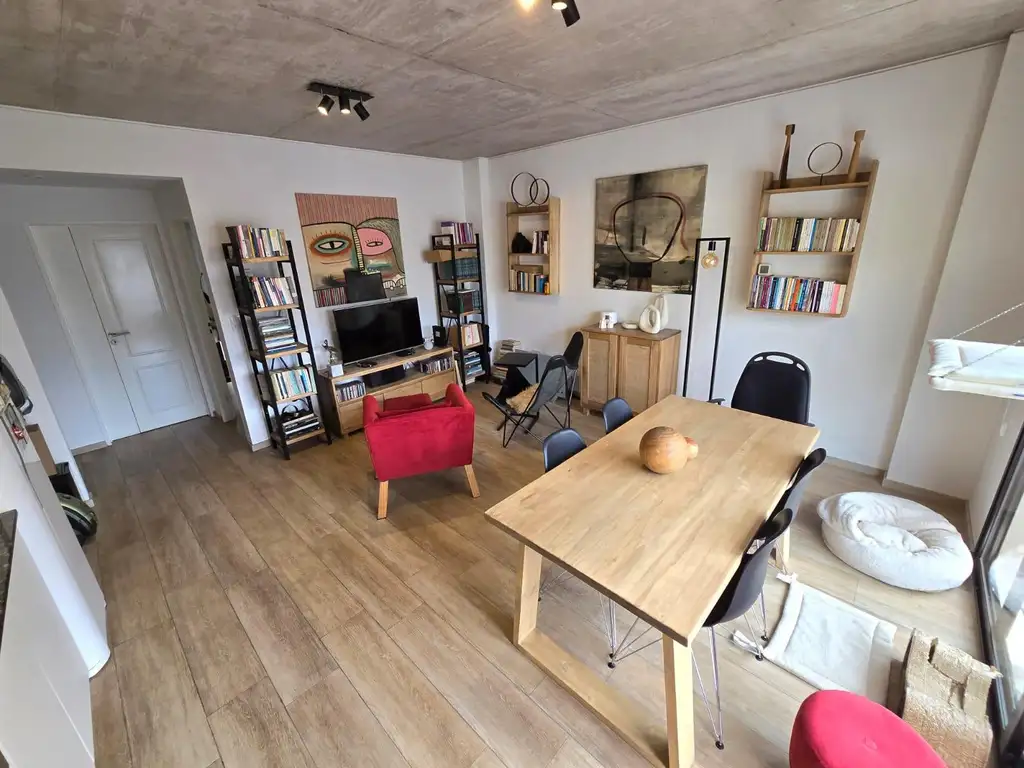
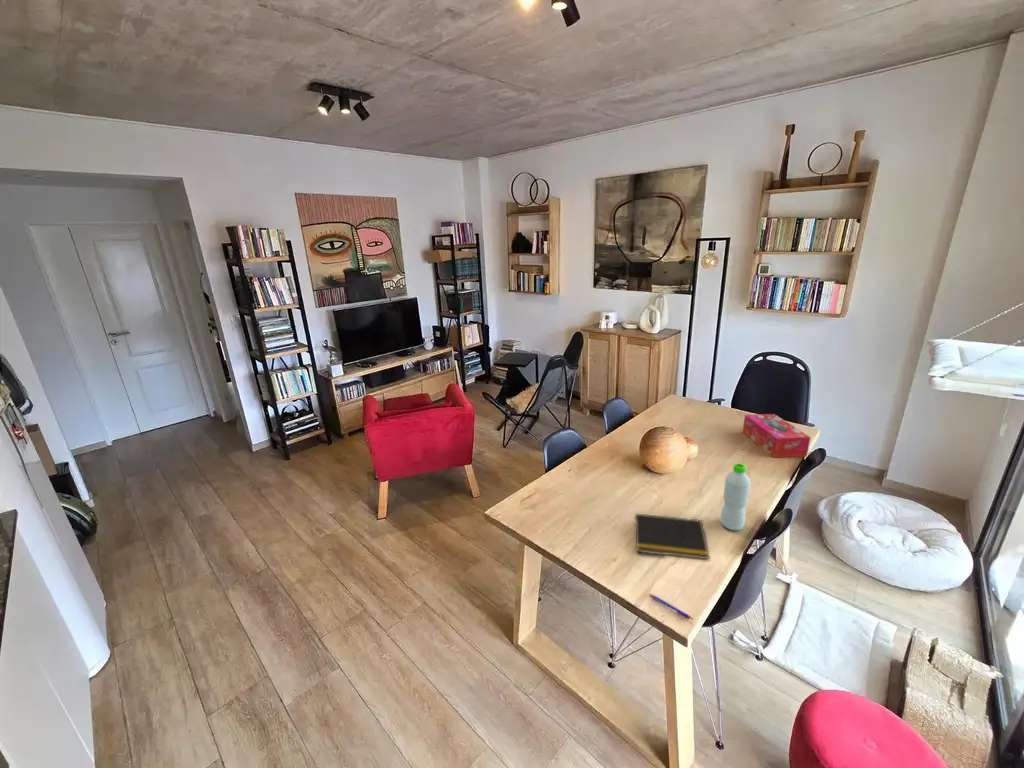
+ notepad [632,512,711,560]
+ tissue box [742,413,811,459]
+ pen [647,592,694,621]
+ water bottle [719,463,751,531]
